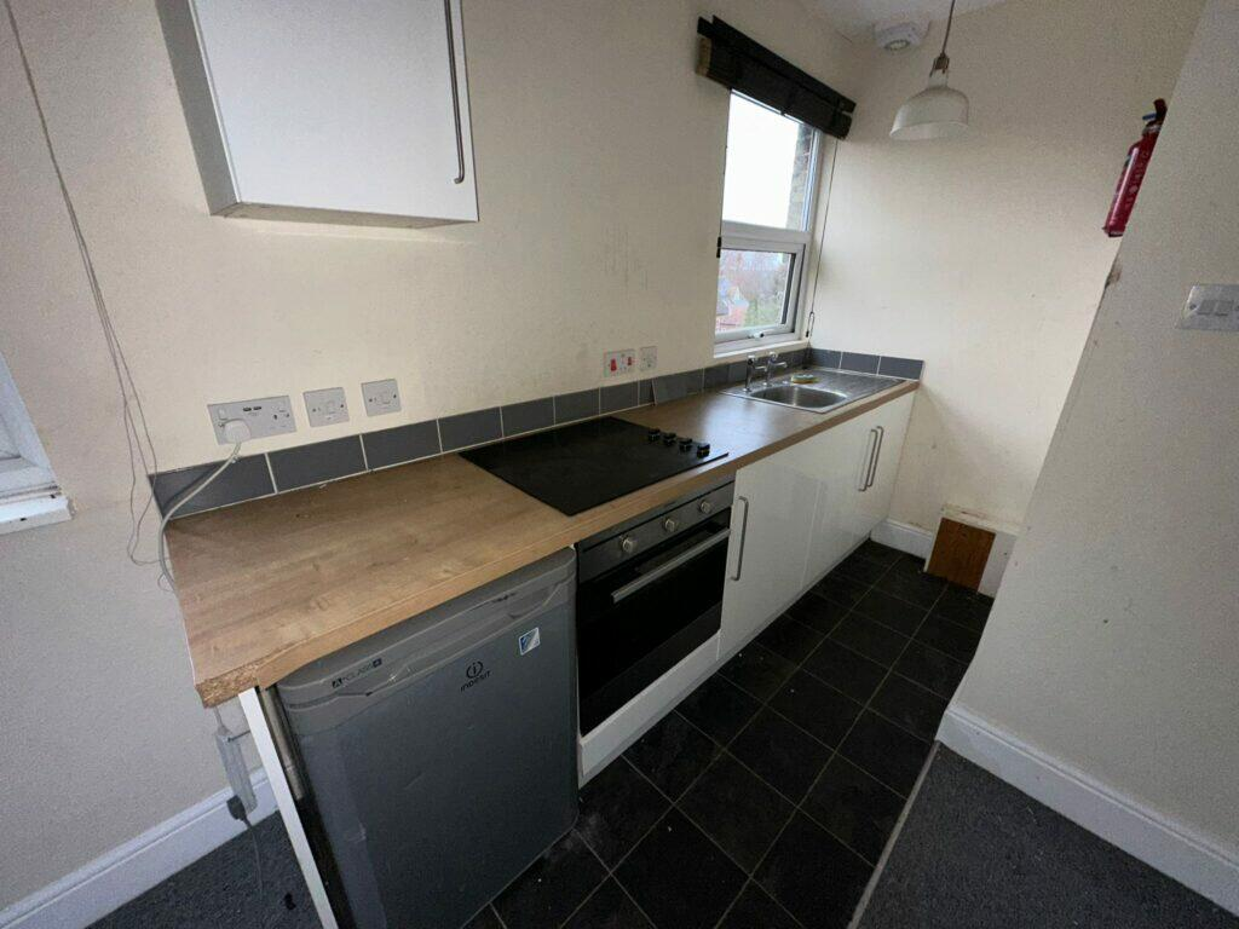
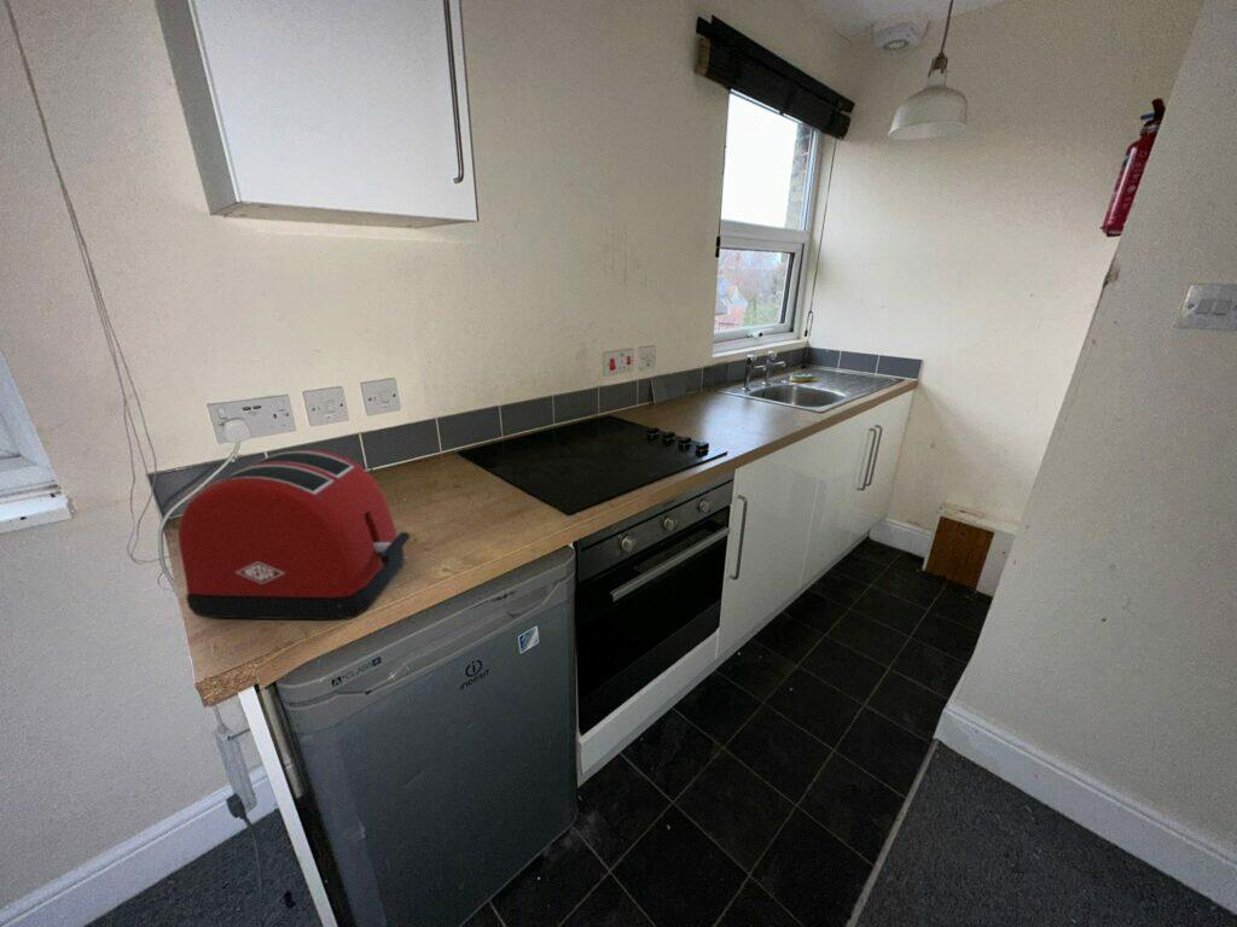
+ toaster [176,449,411,622]
